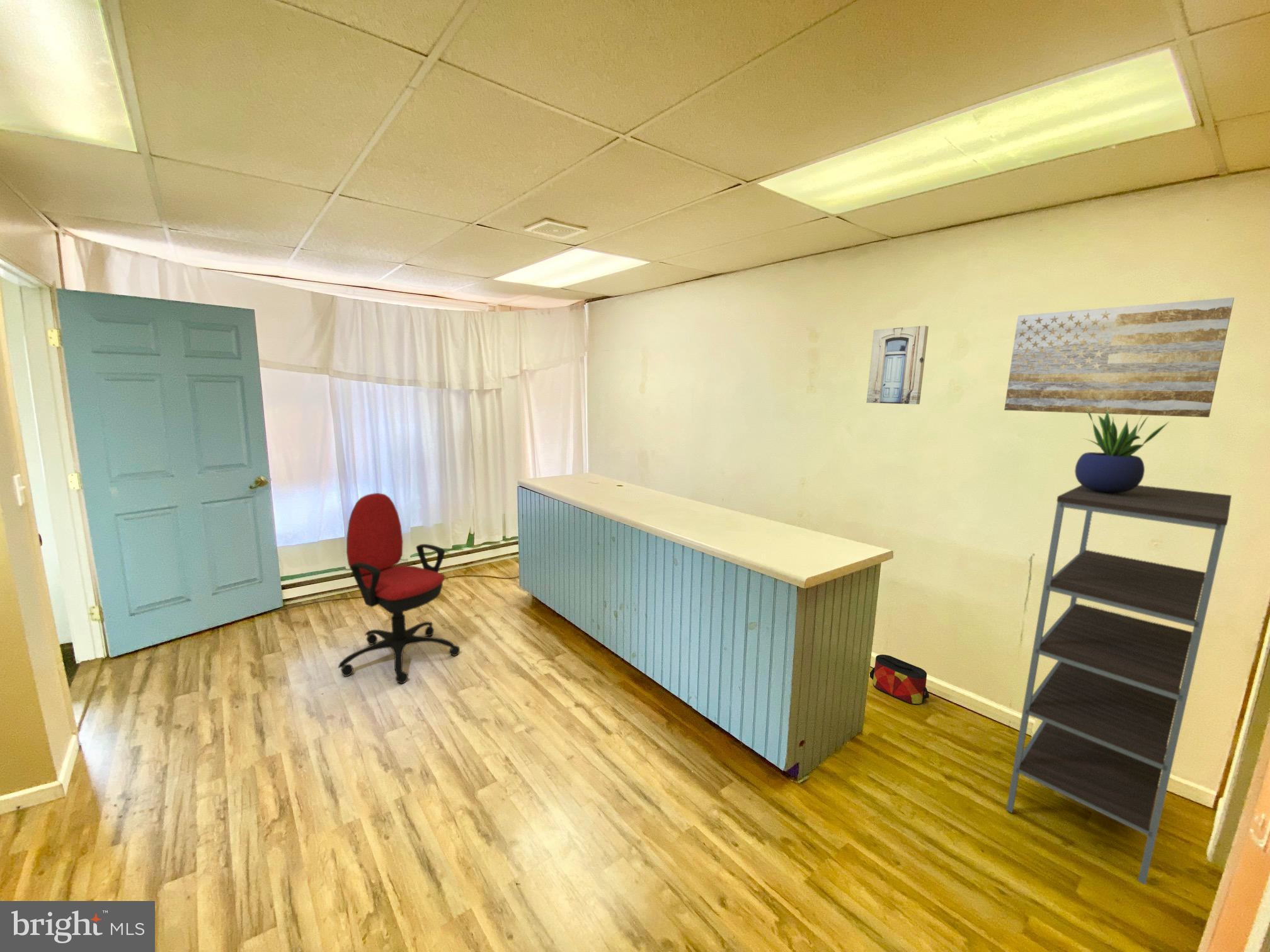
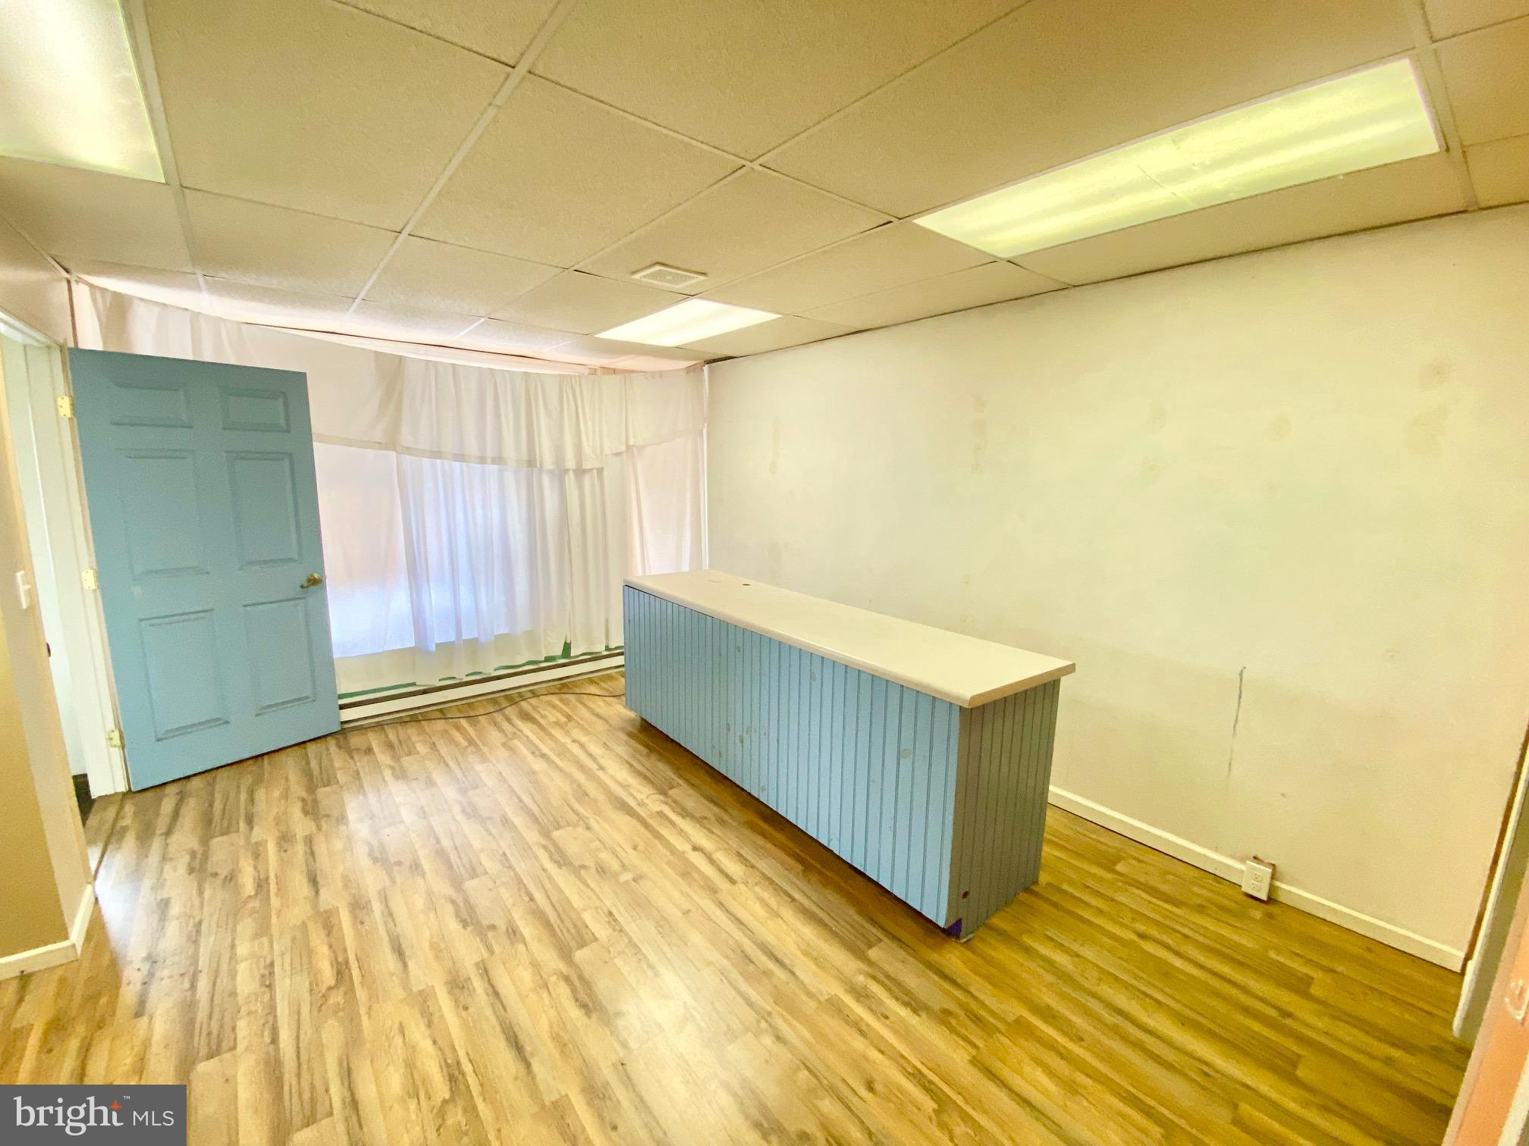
- bag [869,654,930,706]
- potted plant [1074,408,1170,493]
- wall art [1004,297,1235,418]
- wall art [866,325,929,405]
- shelving unit [1005,485,1232,885]
- office chair [338,492,461,684]
